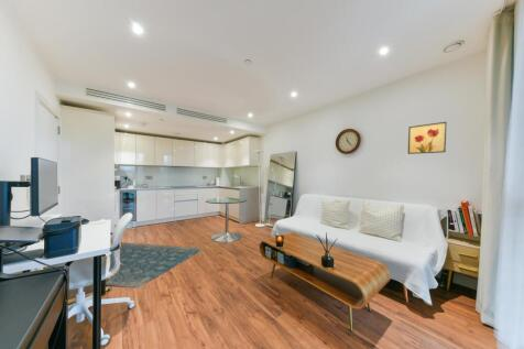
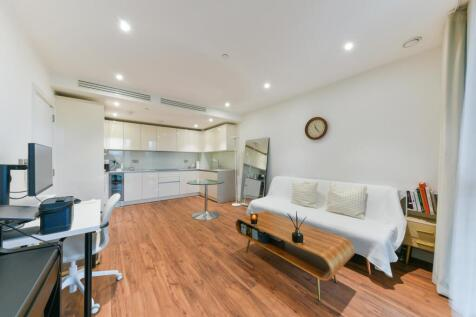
- wall art [407,121,448,155]
- rug [106,241,204,290]
